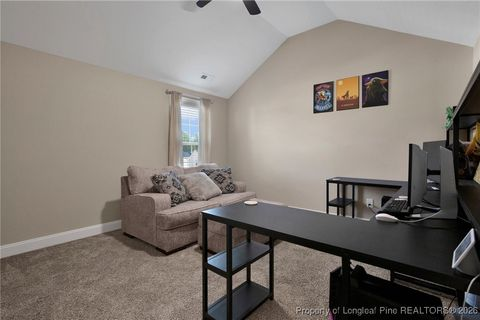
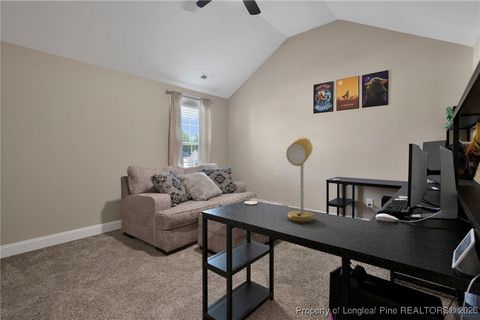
+ desk lamp [285,136,315,224]
